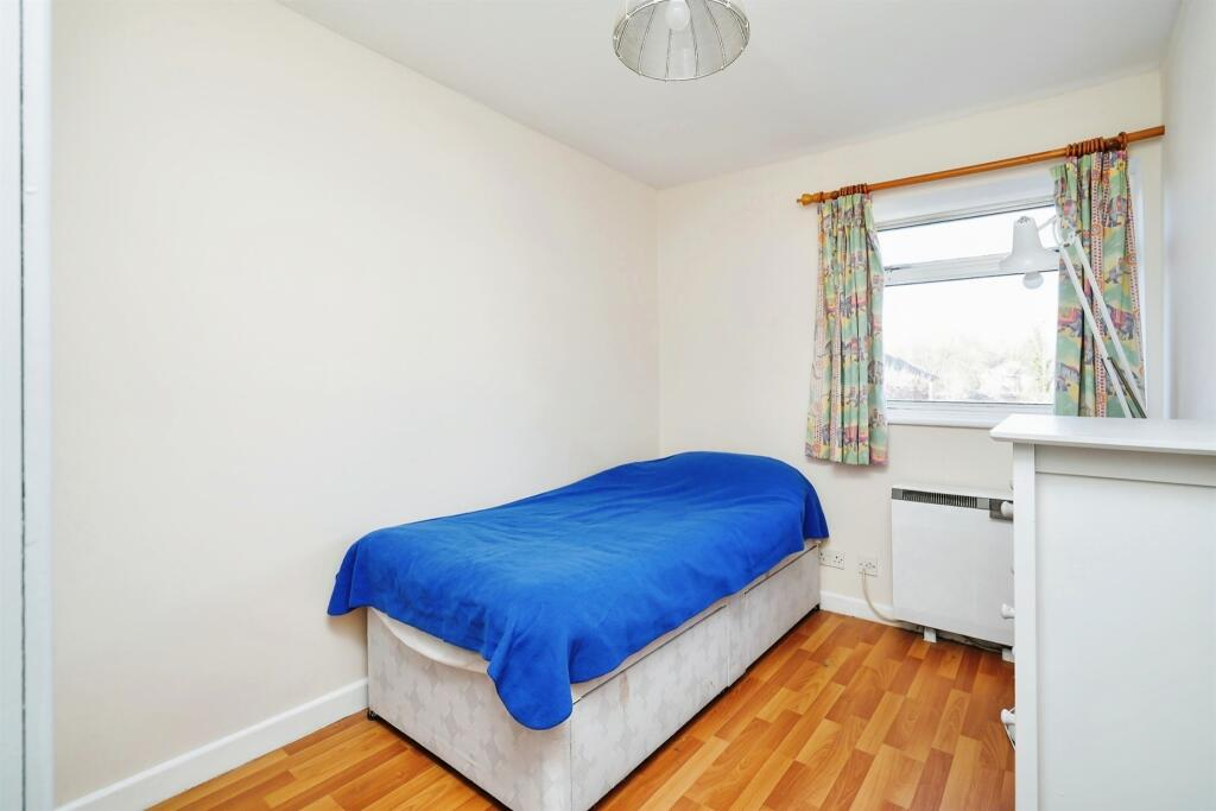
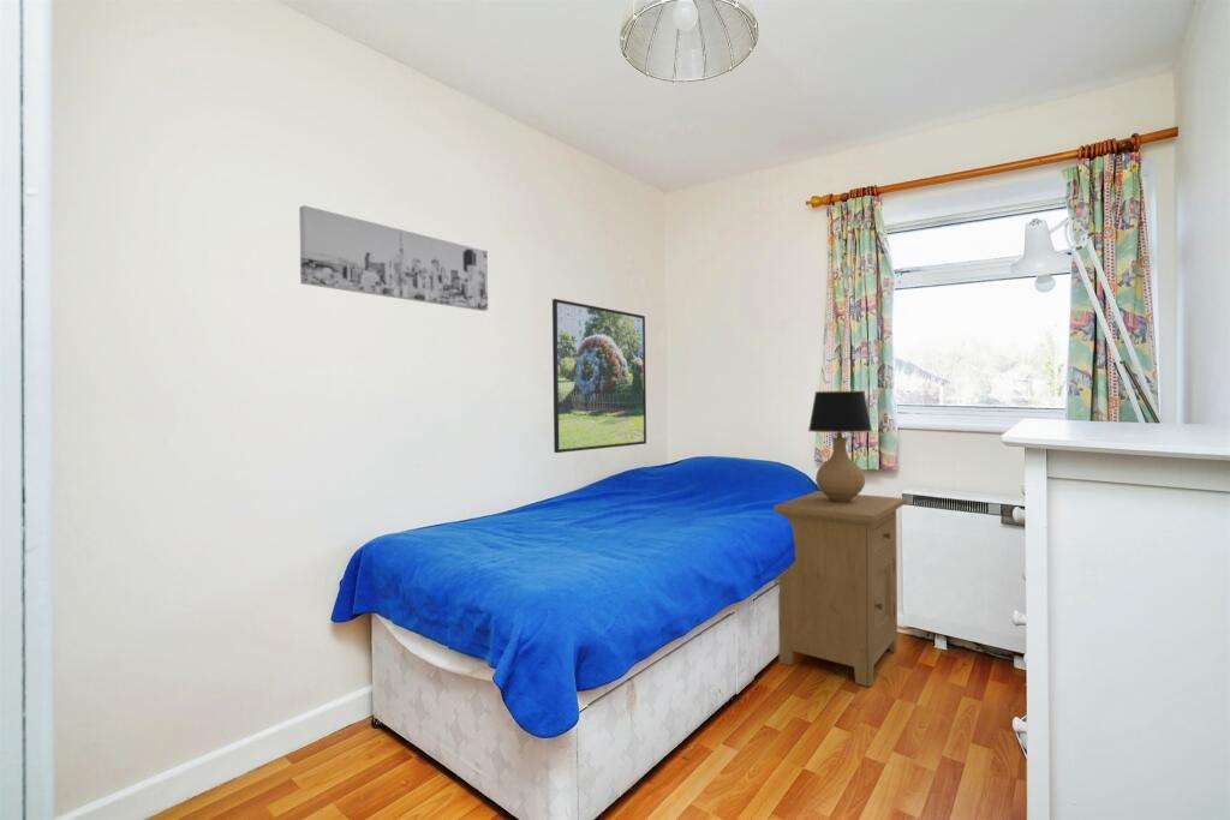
+ nightstand [774,490,908,688]
+ wall art [298,204,489,312]
+ table lamp [799,389,873,502]
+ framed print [551,298,647,454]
